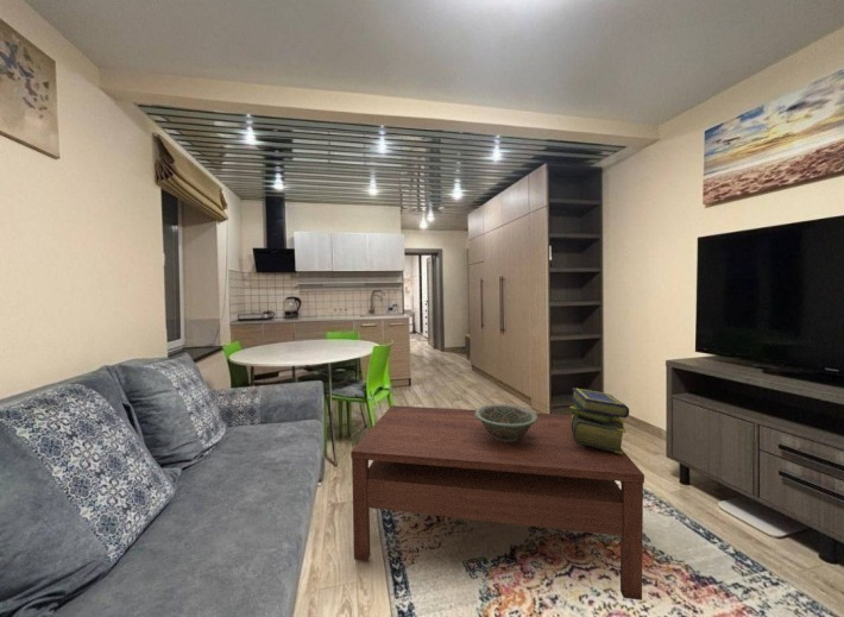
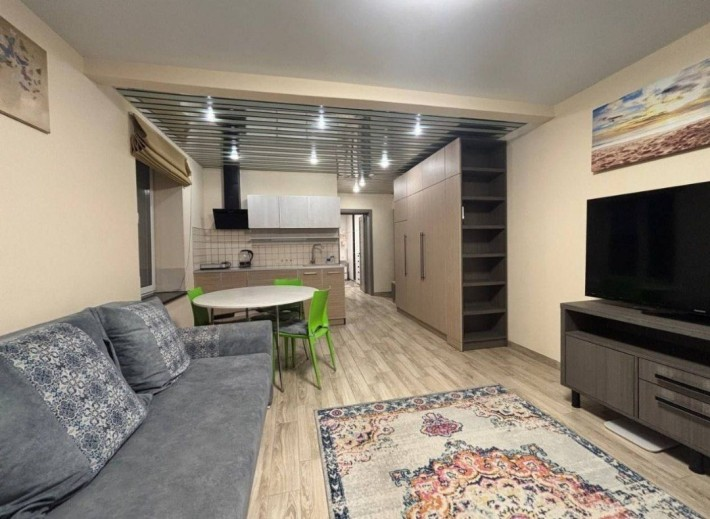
- stack of books [568,386,630,454]
- coffee table [349,404,645,602]
- decorative bowl [475,403,538,442]
